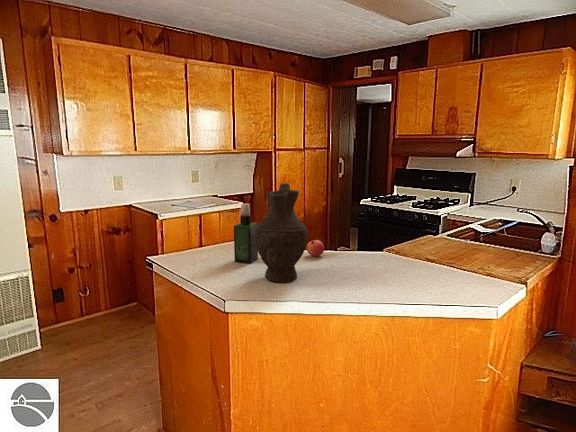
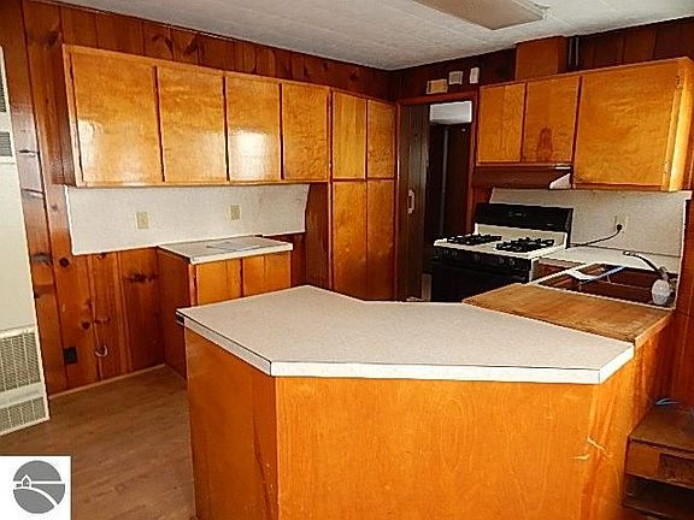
- decorative vase [255,182,309,283]
- pomegranate [306,239,325,257]
- spray bottle [233,203,259,264]
